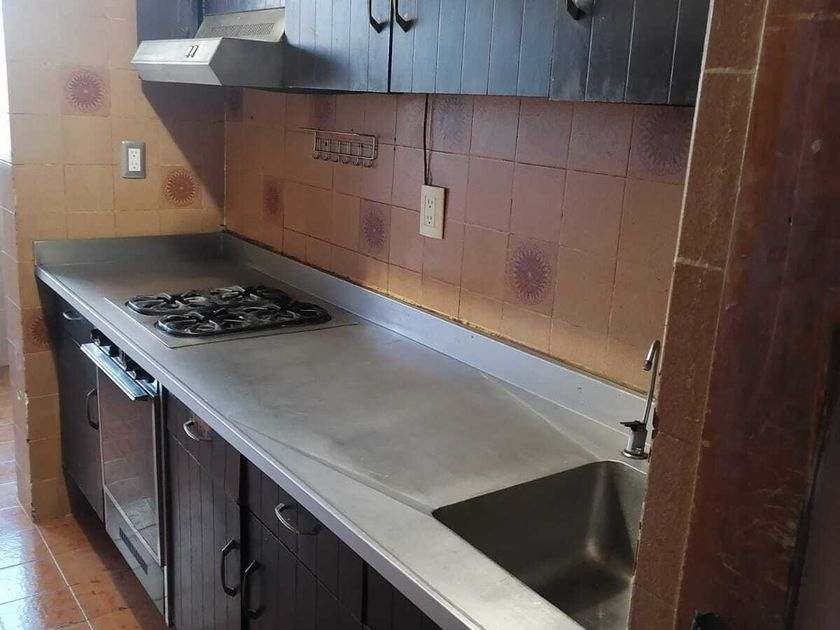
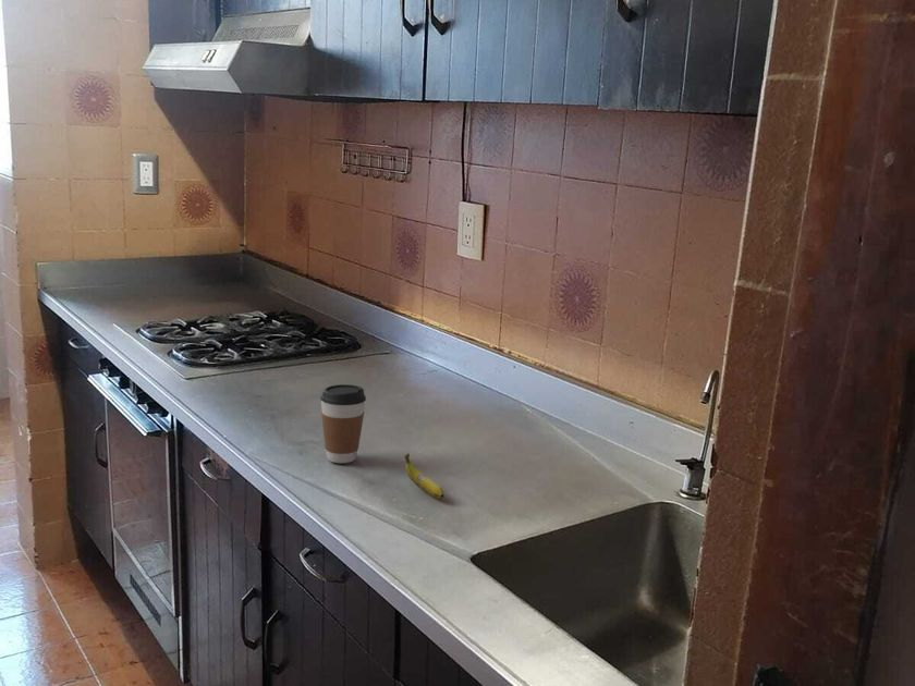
+ fruit [404,452,444,499]
+ coffee cup [319,383,367,464]
